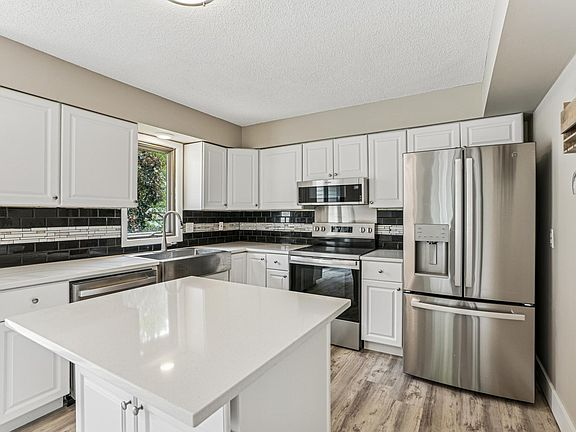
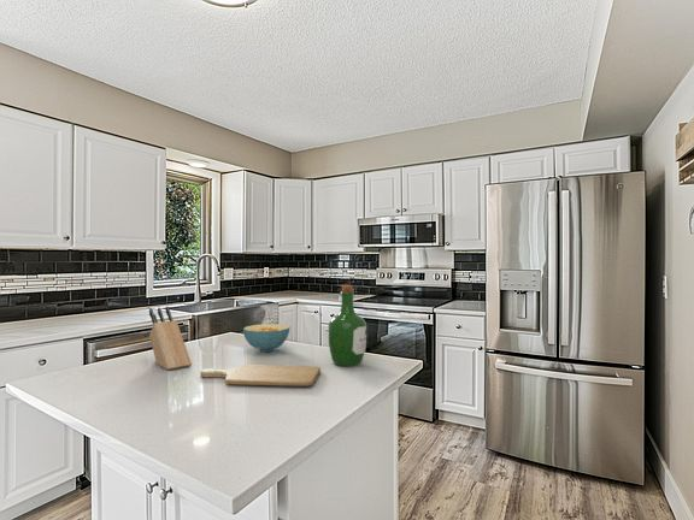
+ chopping board [199,364,322,388]
+ wine bottle [328,284,367,367]
+ cereal bowl [242,323,290,353]
+ knife block [148,306,193,371]
